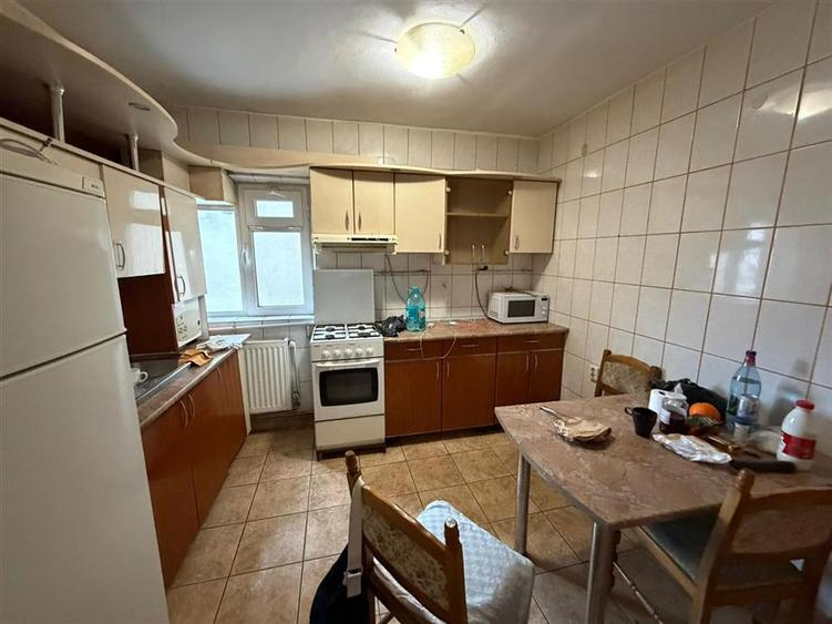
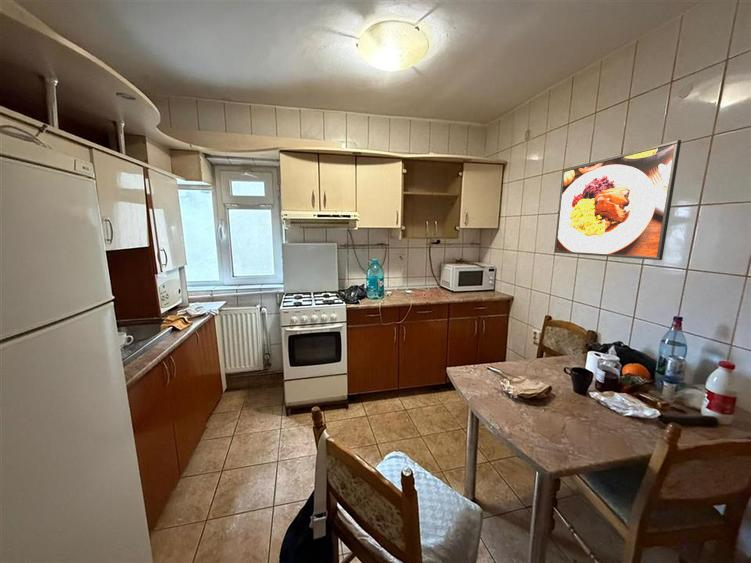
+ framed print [553,139,682,261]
